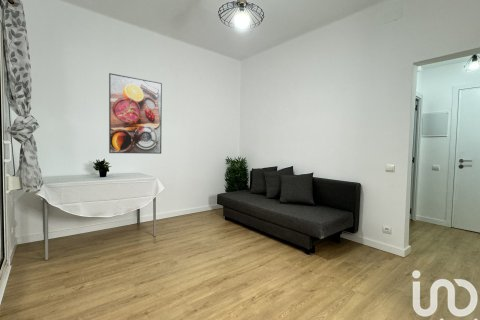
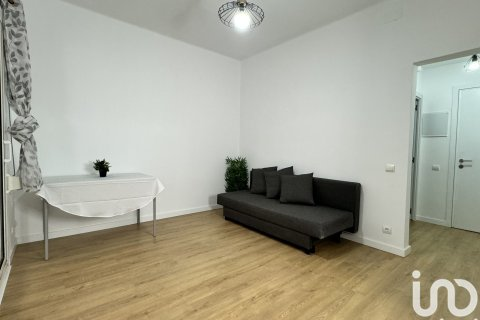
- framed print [108,72,163,155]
